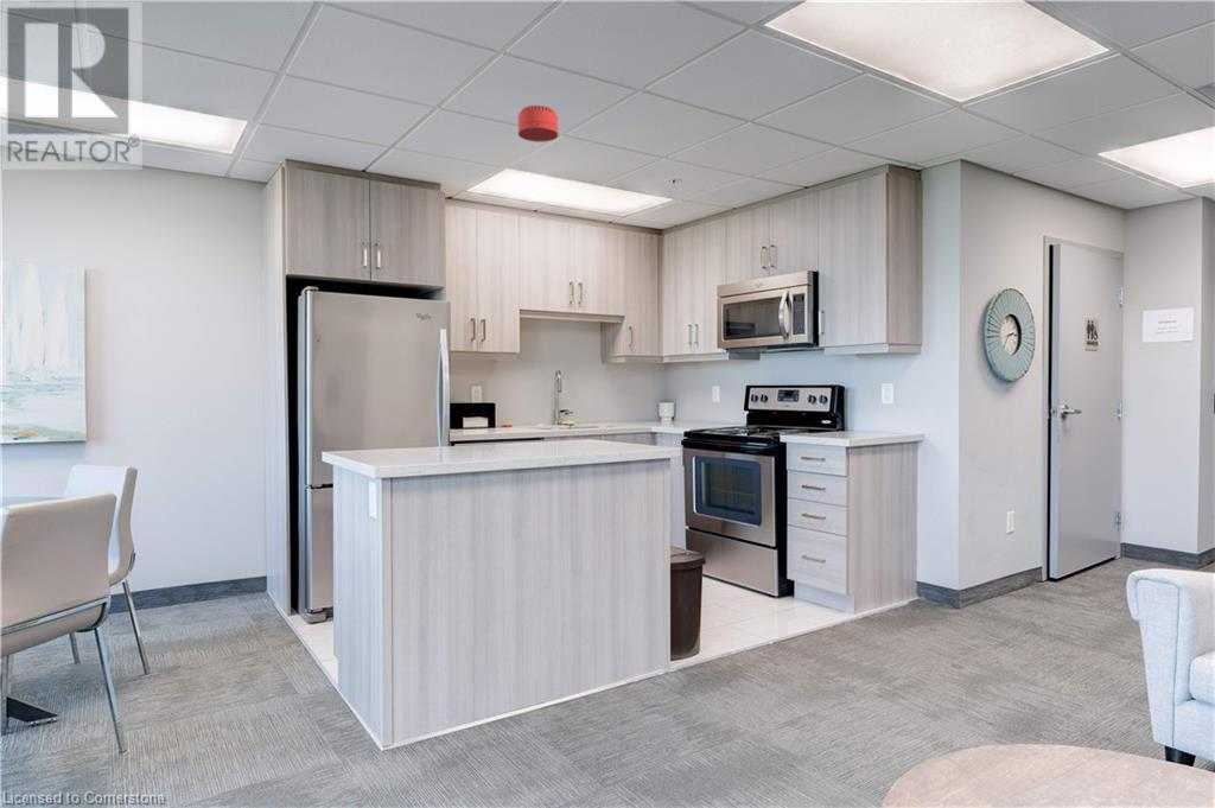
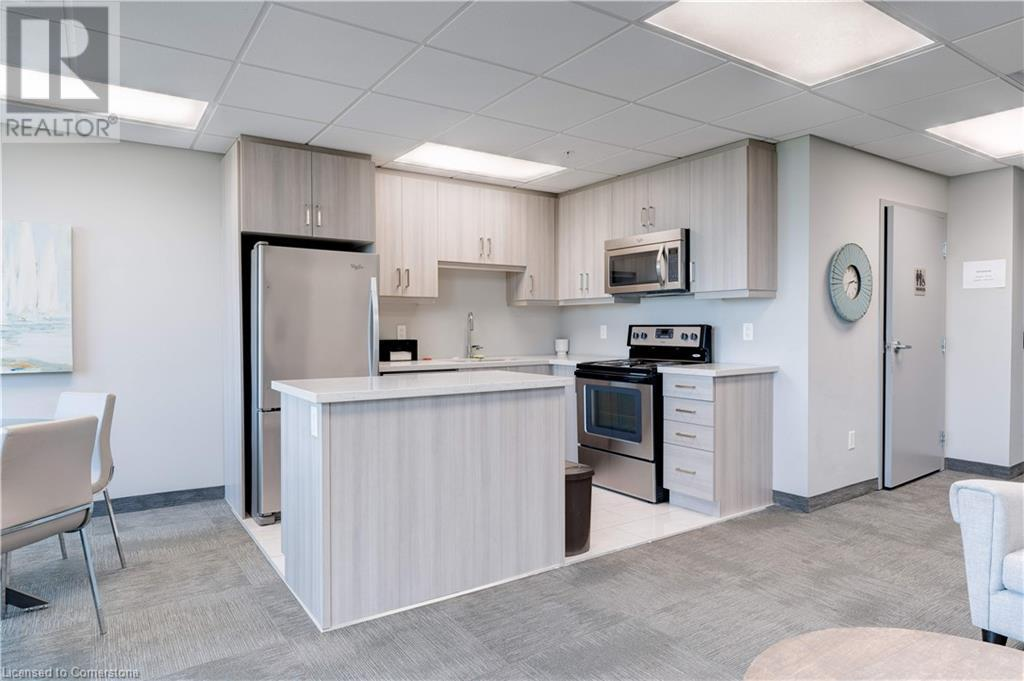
- smoke detector [517,104,559,142]
